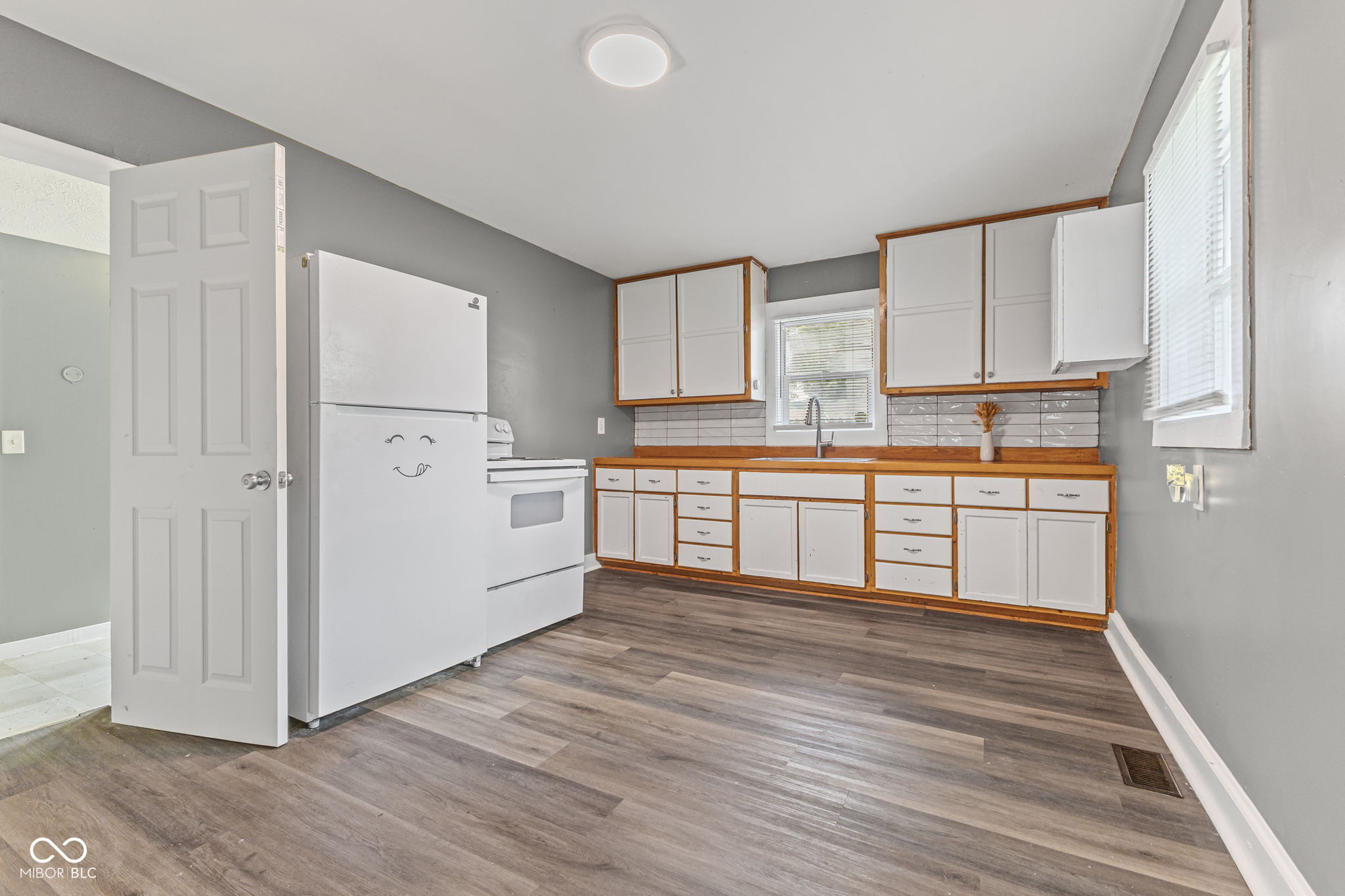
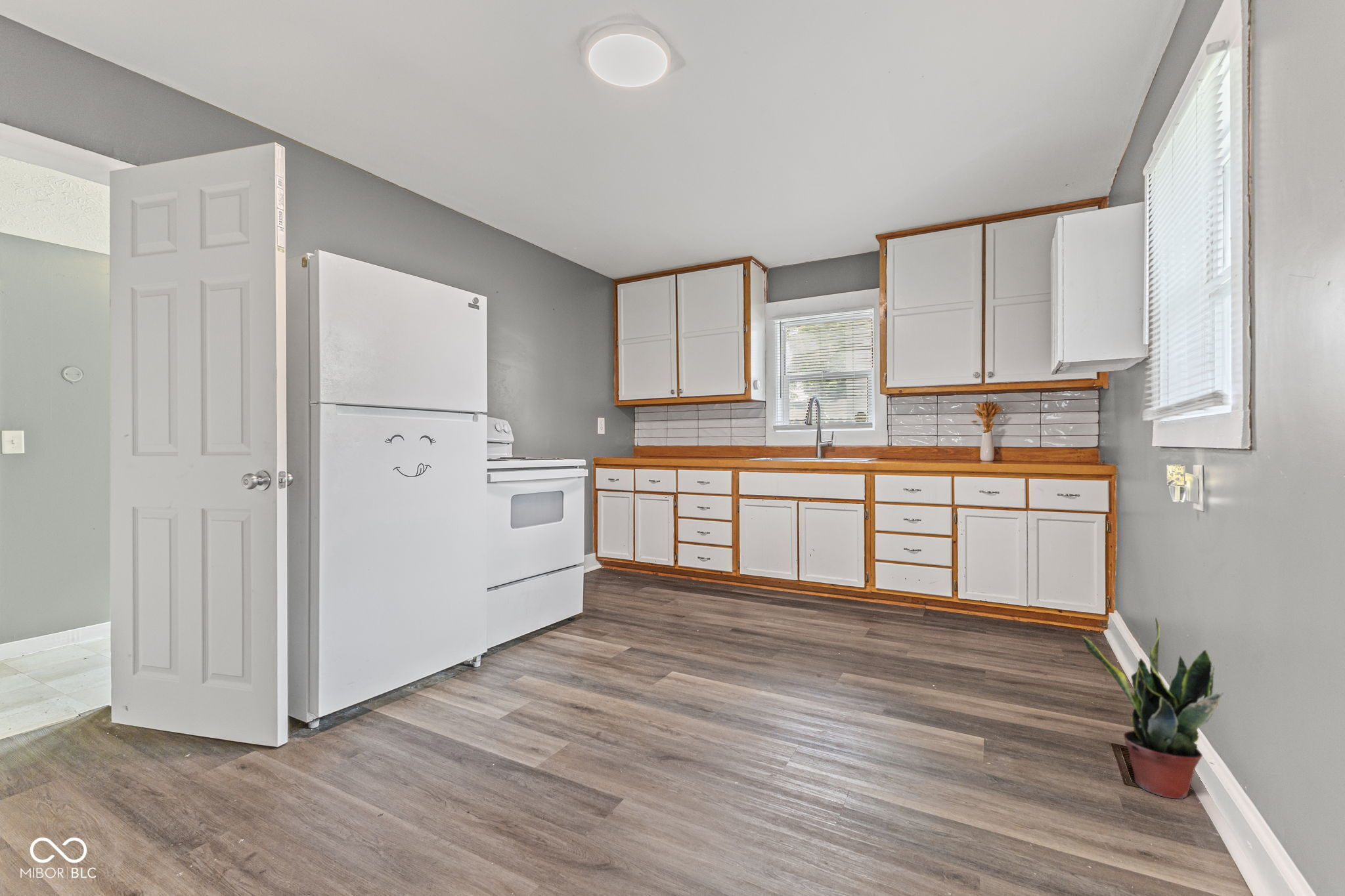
+ potted plant [1082,616,1224,800]
